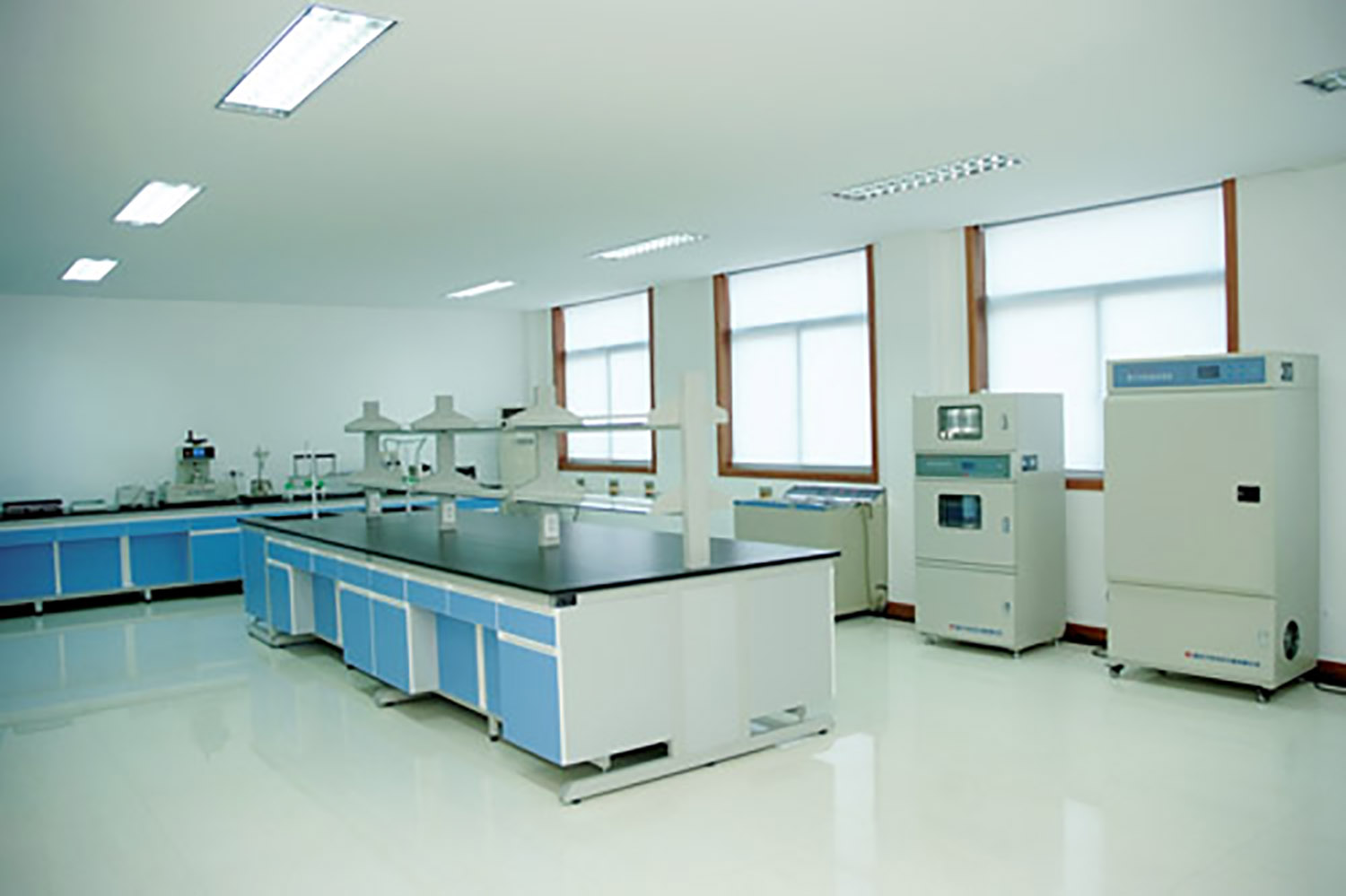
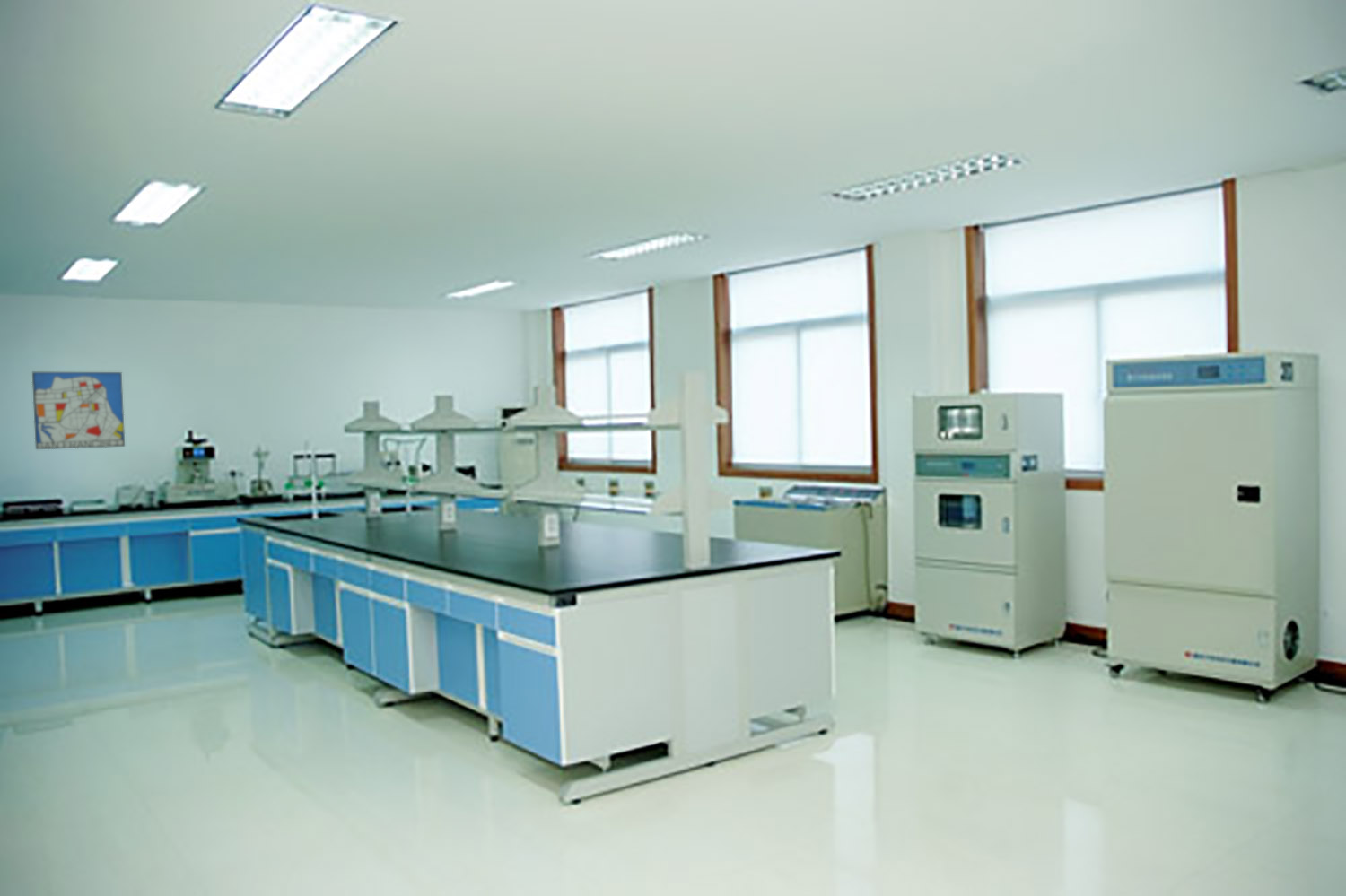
+ wall art [31,371,126,450]
